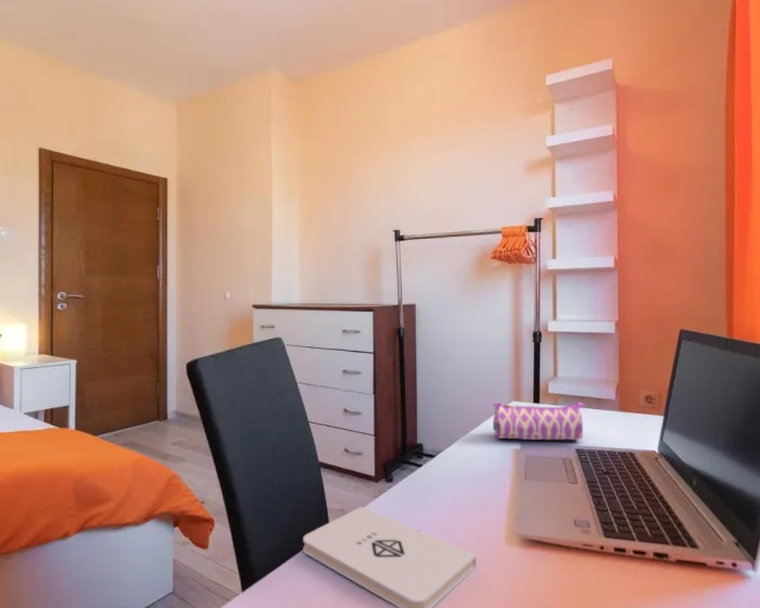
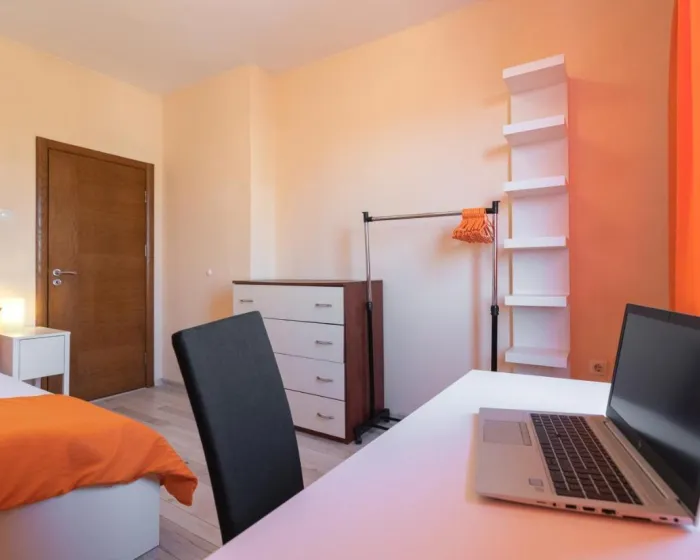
- pencil case [492,400,585,441]
- notepad [302,506,478,608]
